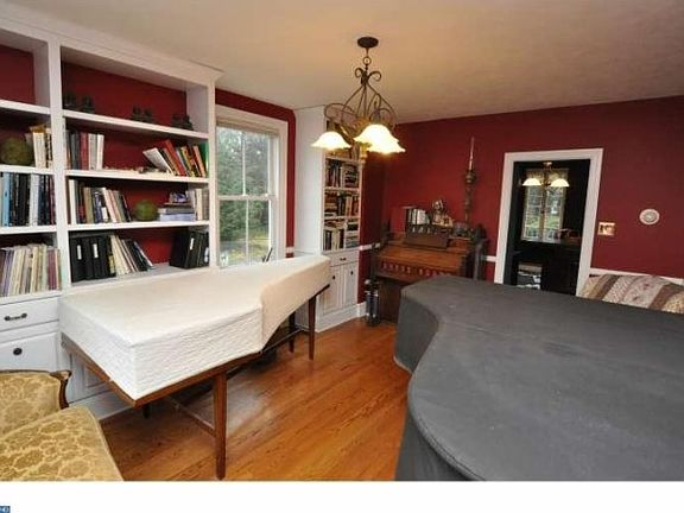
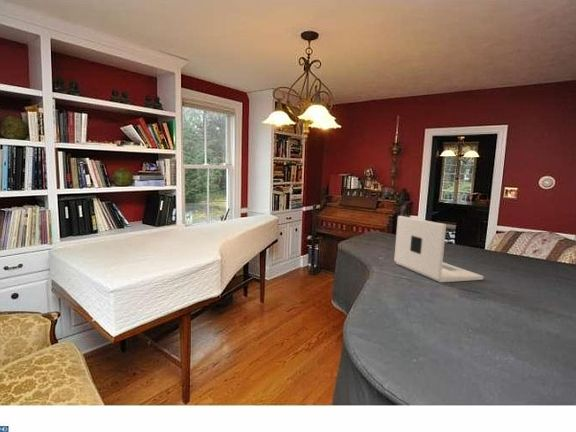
+ laptop [393,215,485,283]
